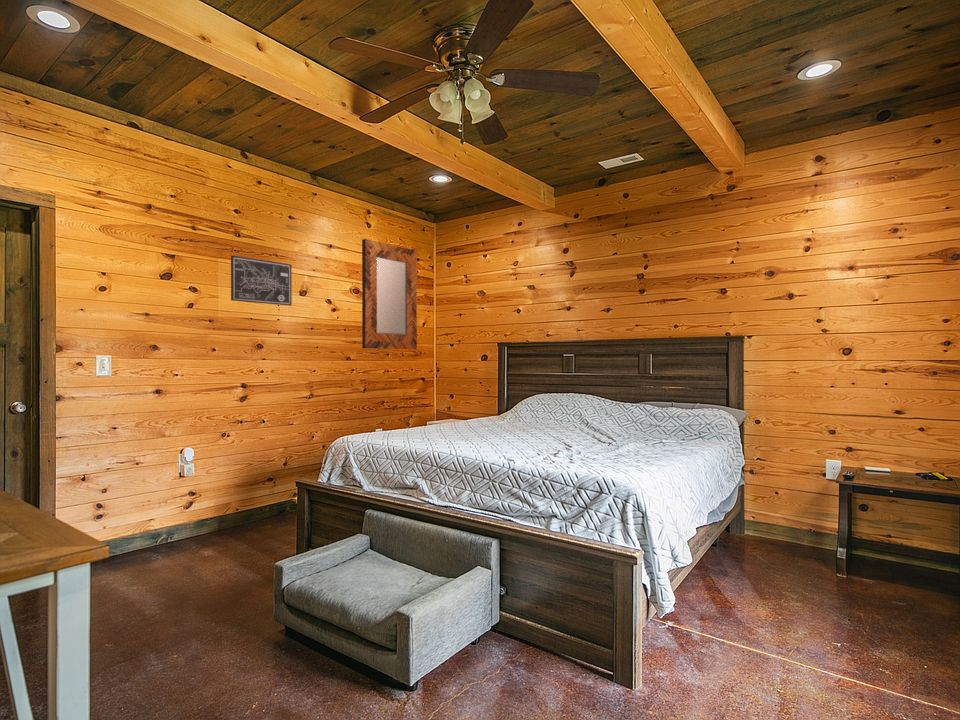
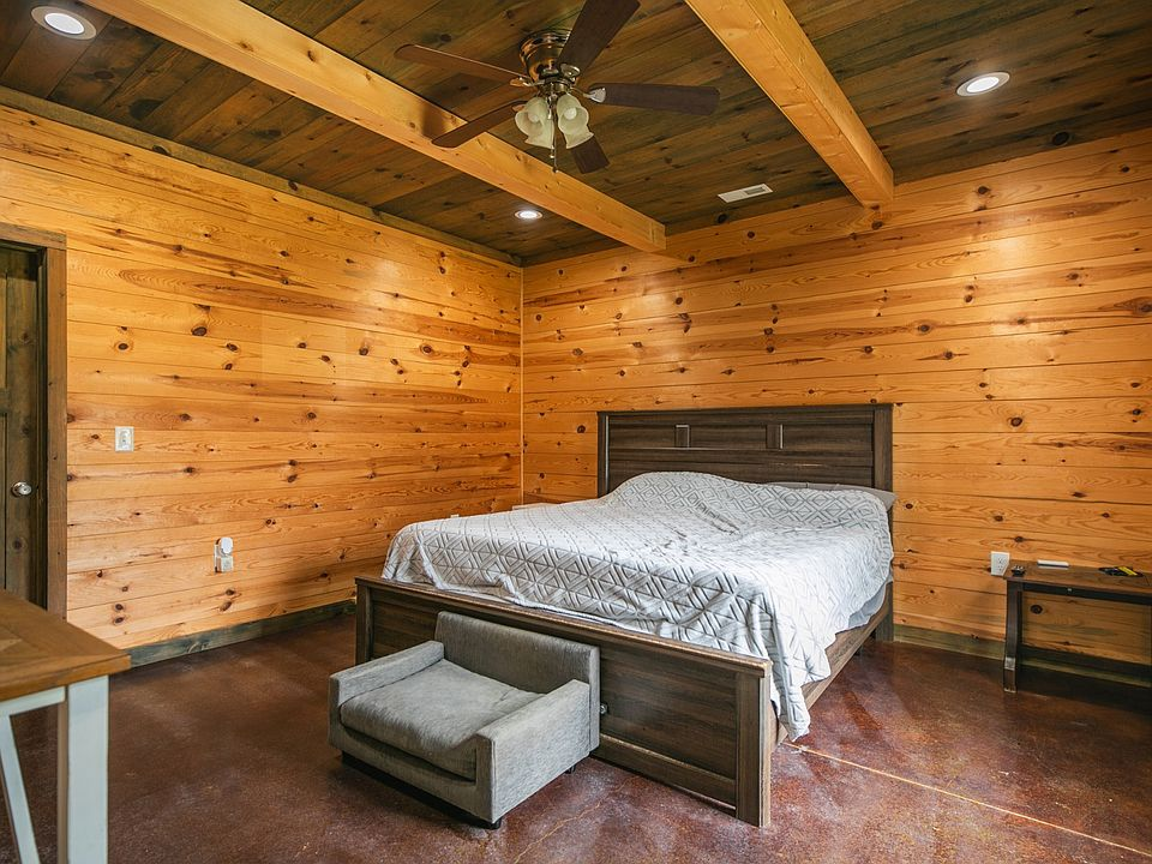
- wall art [230,254,293,307]
- home mirror [361,238,418,350]
